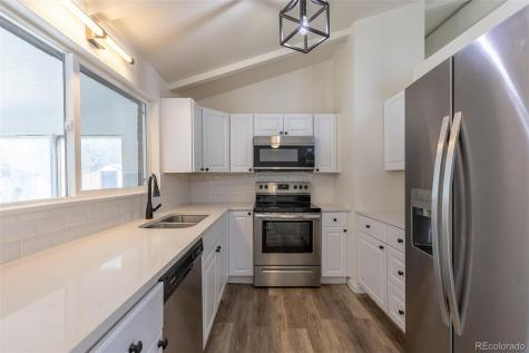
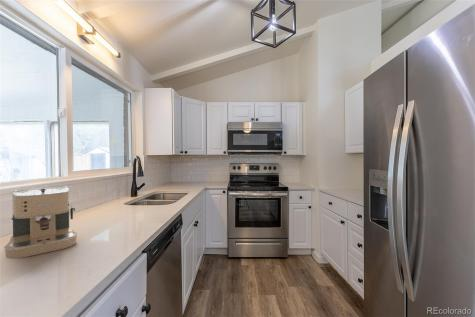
+ coffee maker [3,185,78,259]
